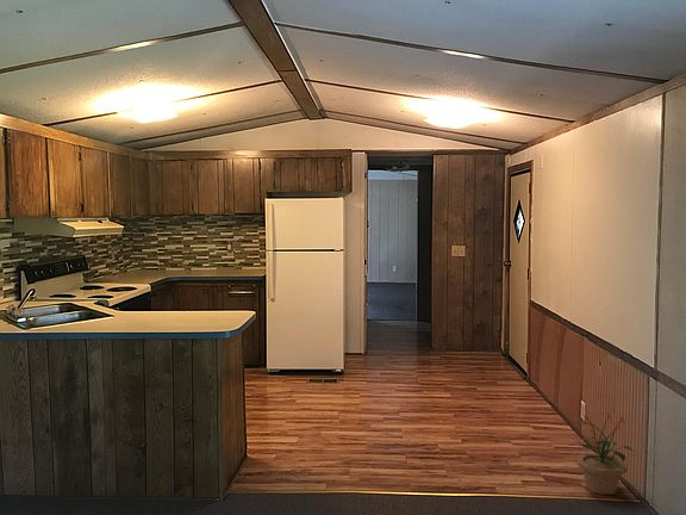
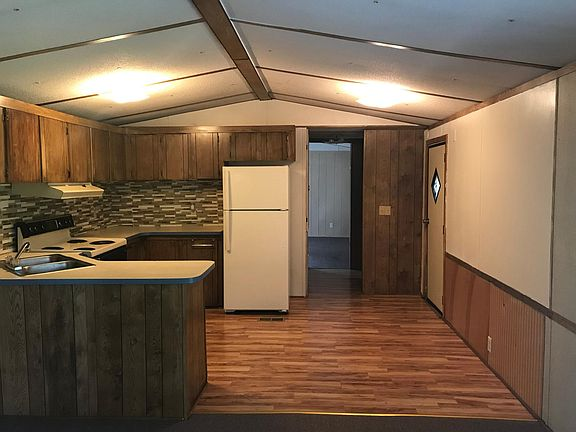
- potted plant [575,410,634,496]
